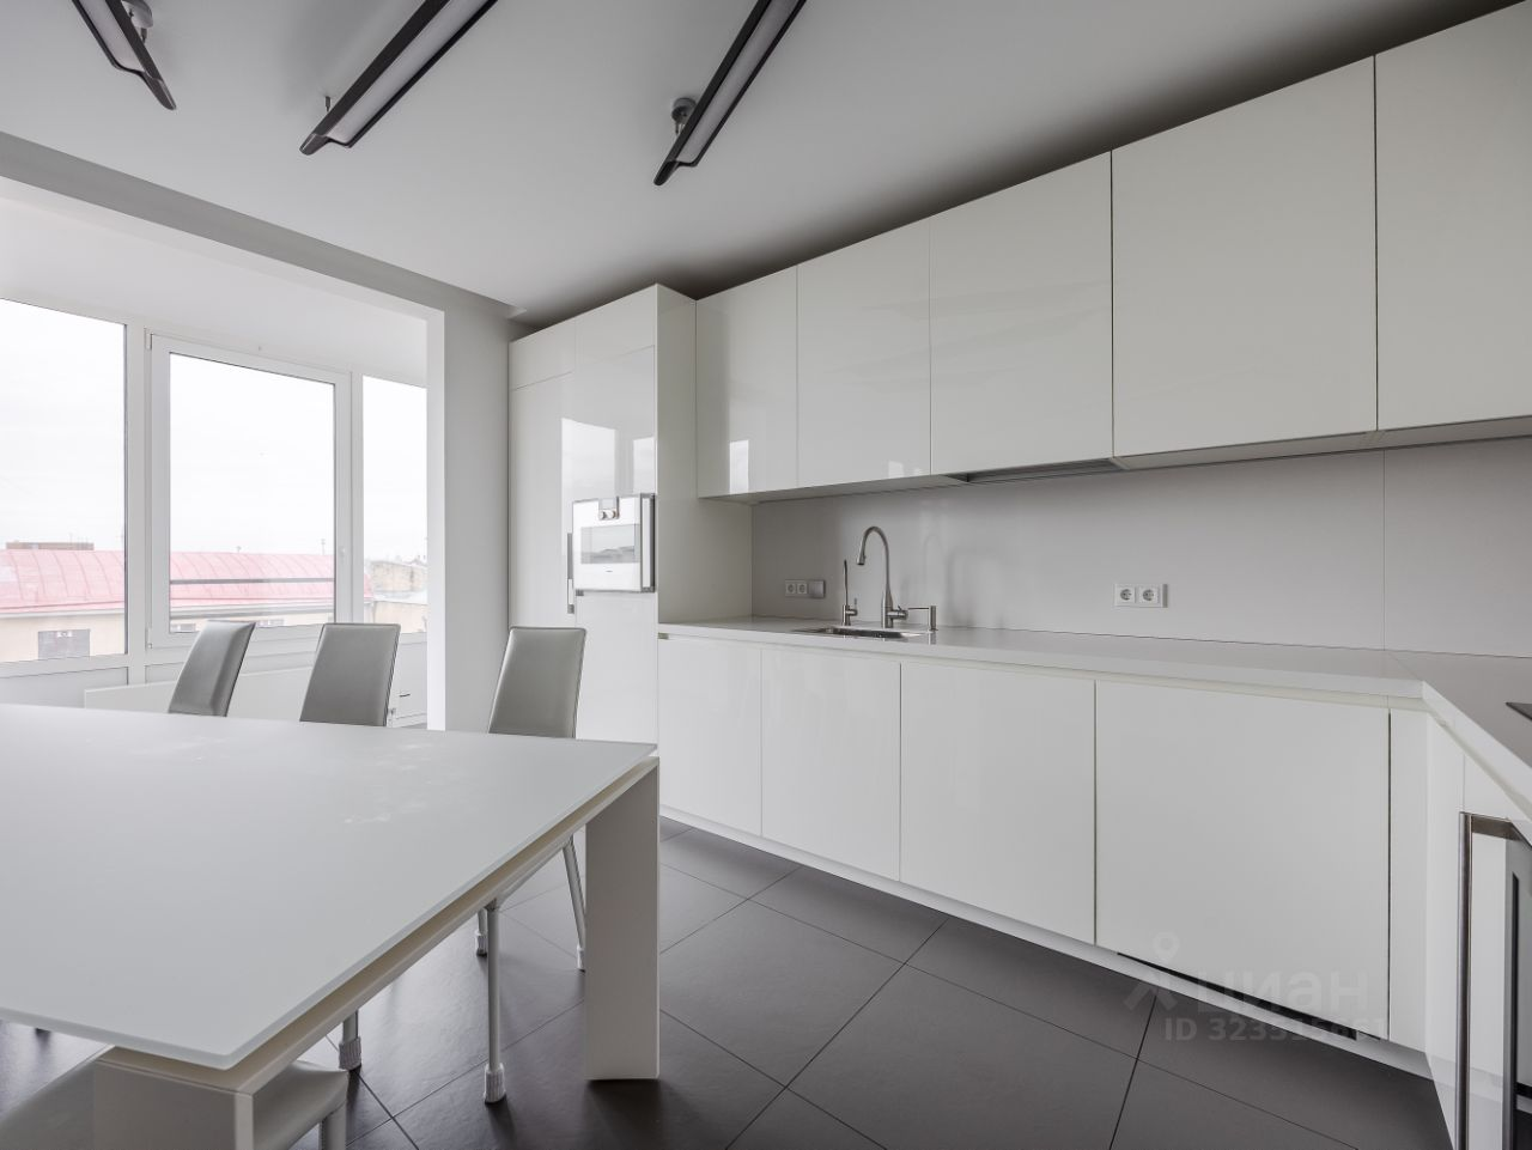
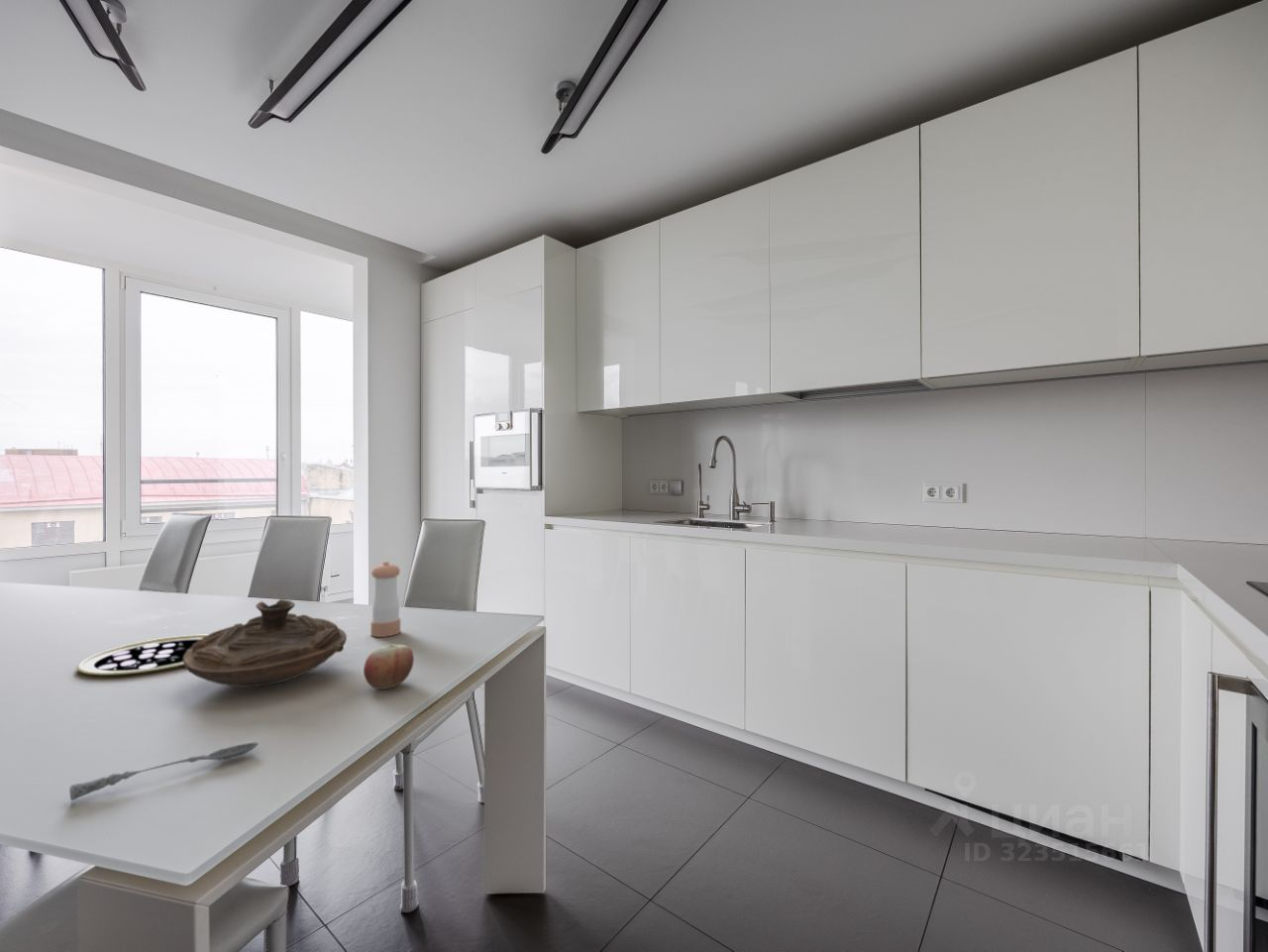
+ apple [363,644,415,690]
+ pizza [75,634,207,677]
+ soupspoon [68,741,260,801]
+ decorative bowl [183,598,348,688]
+ pepper shaker [370,561,401,638]
